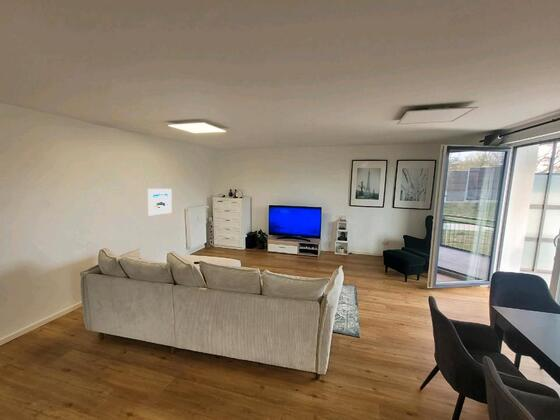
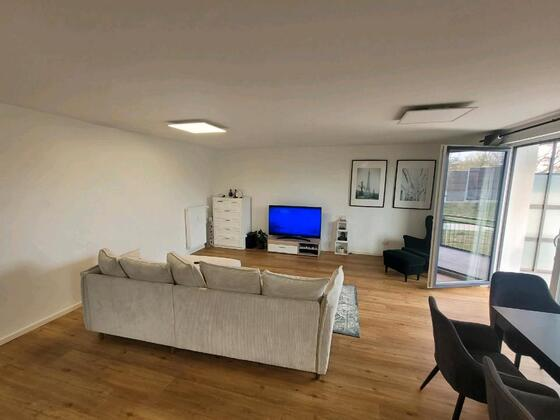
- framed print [147,188,173,217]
